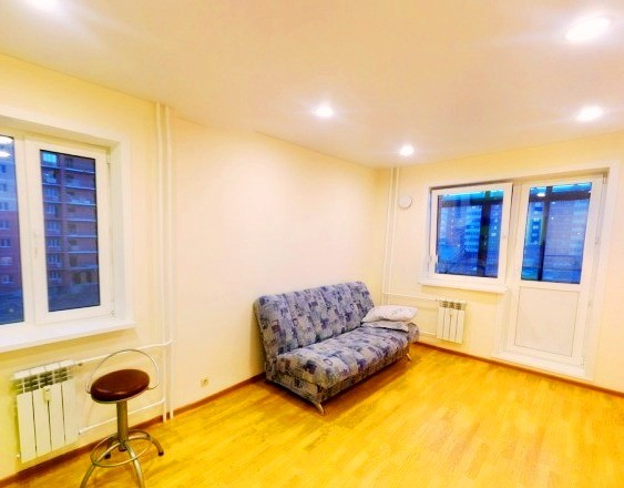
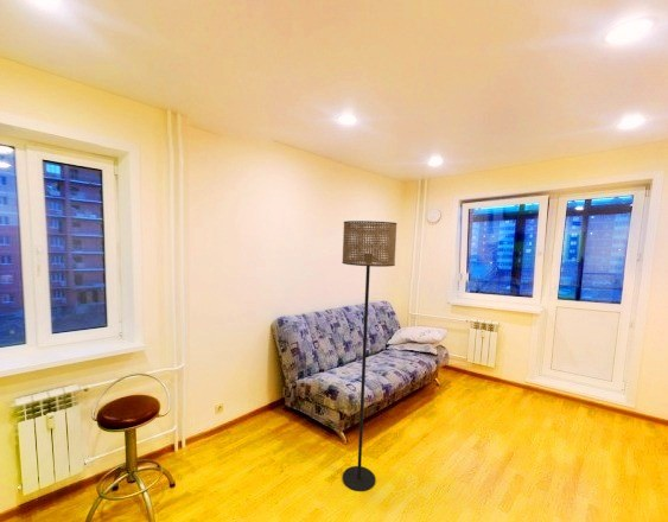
+ floor lamp [341,219,397,492]
